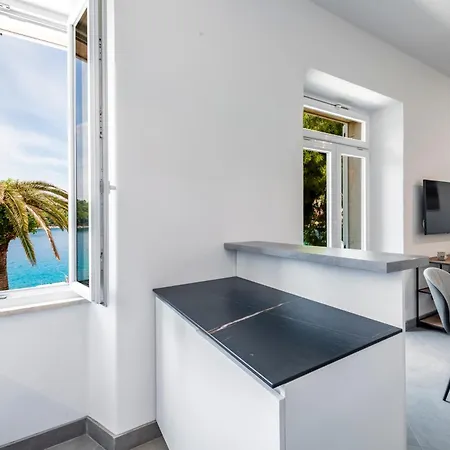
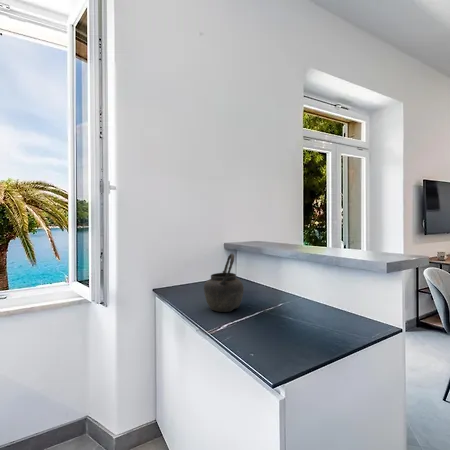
+ kettle [203,252,245,313]
